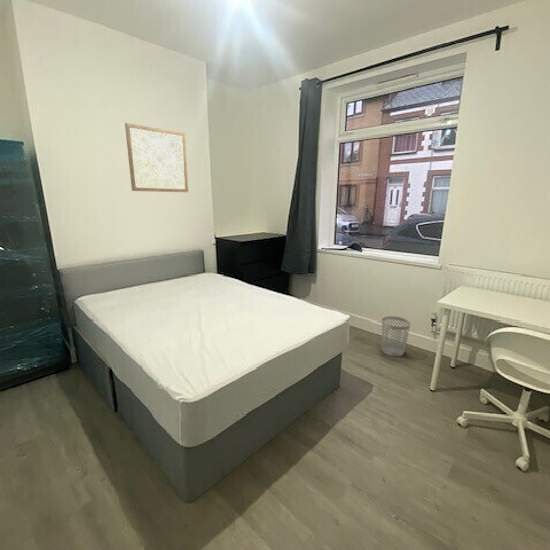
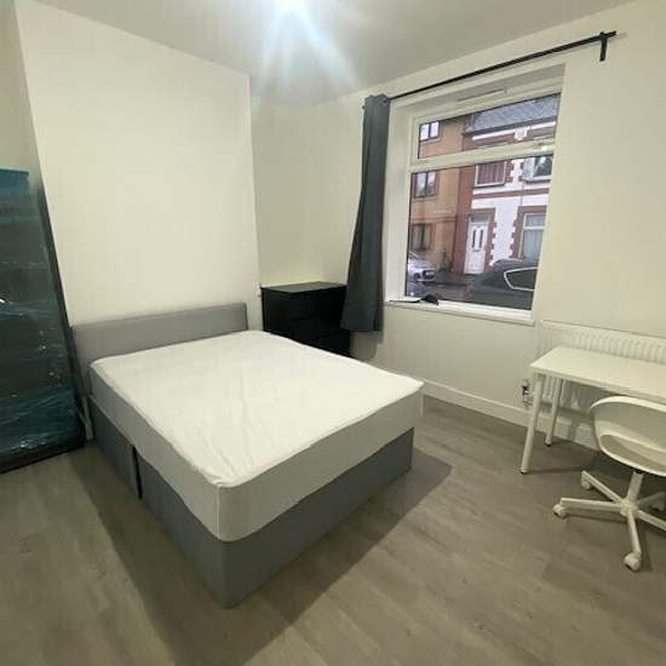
- wall art [124,122,189,193]
- wastebasket [381,315,412,357]
